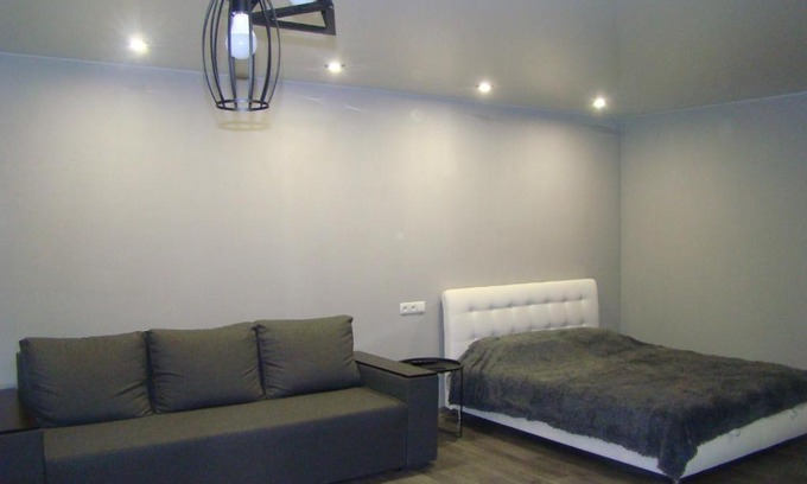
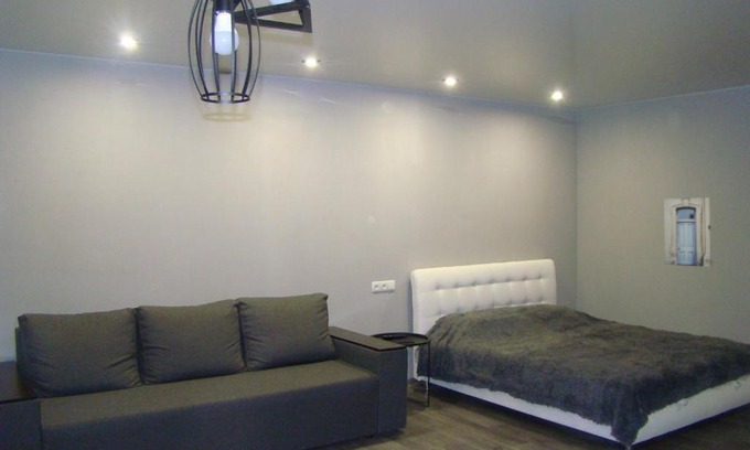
+ wall art [663,196,714,268]
